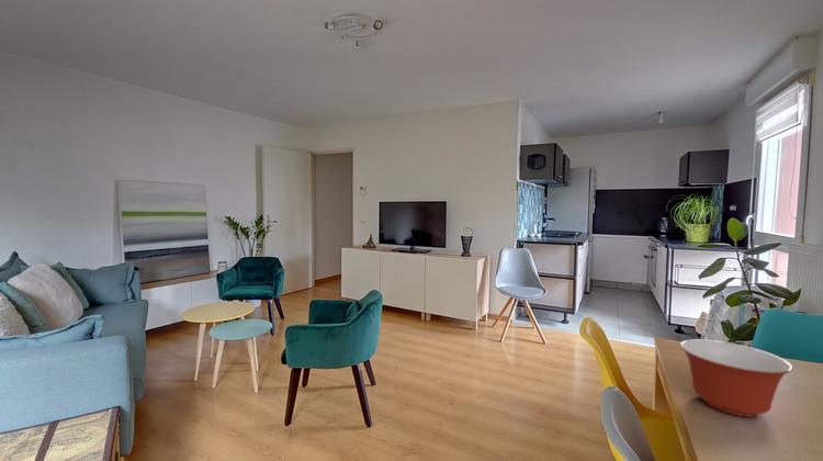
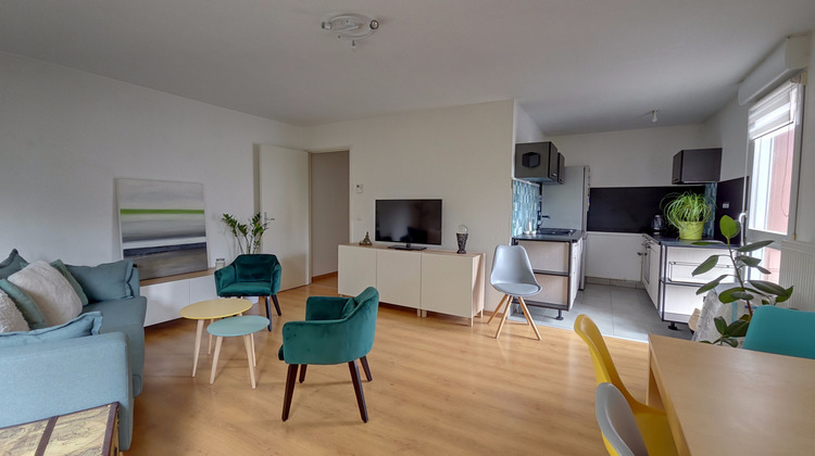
- mixing bowl [679,338,793,418]
